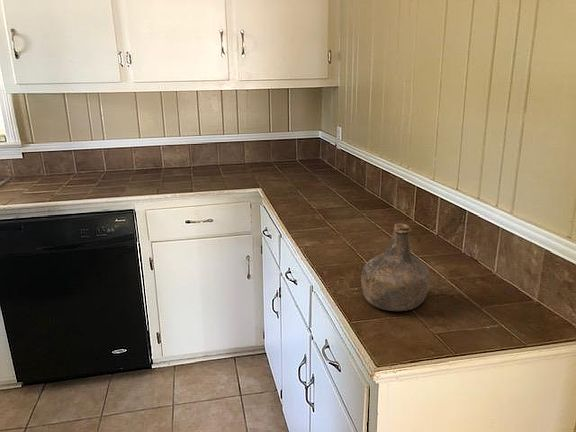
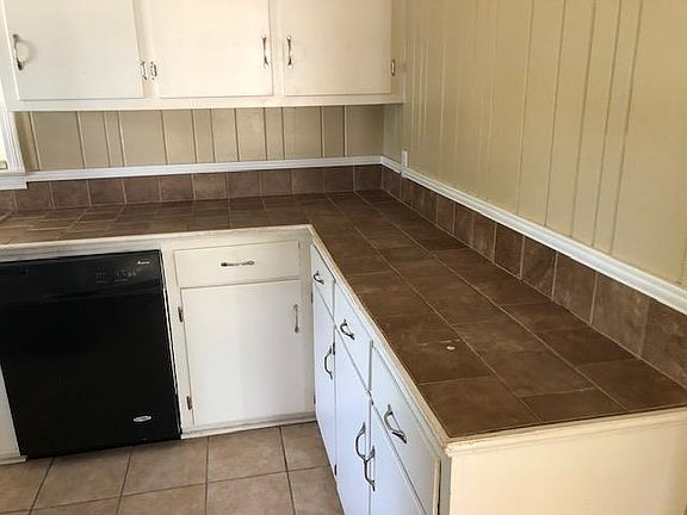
- bottle [360,223,431,312]
